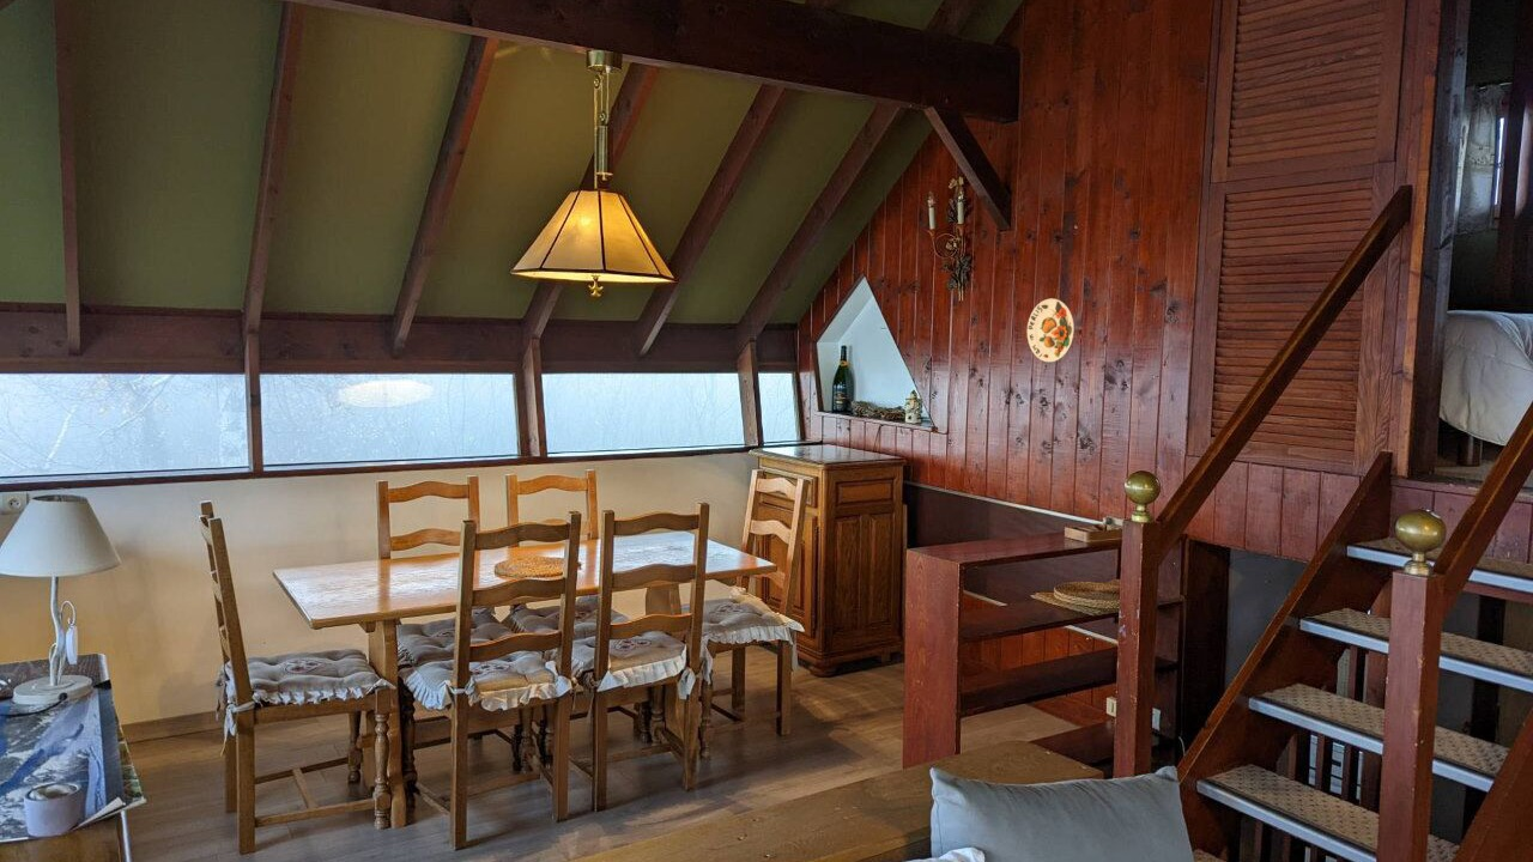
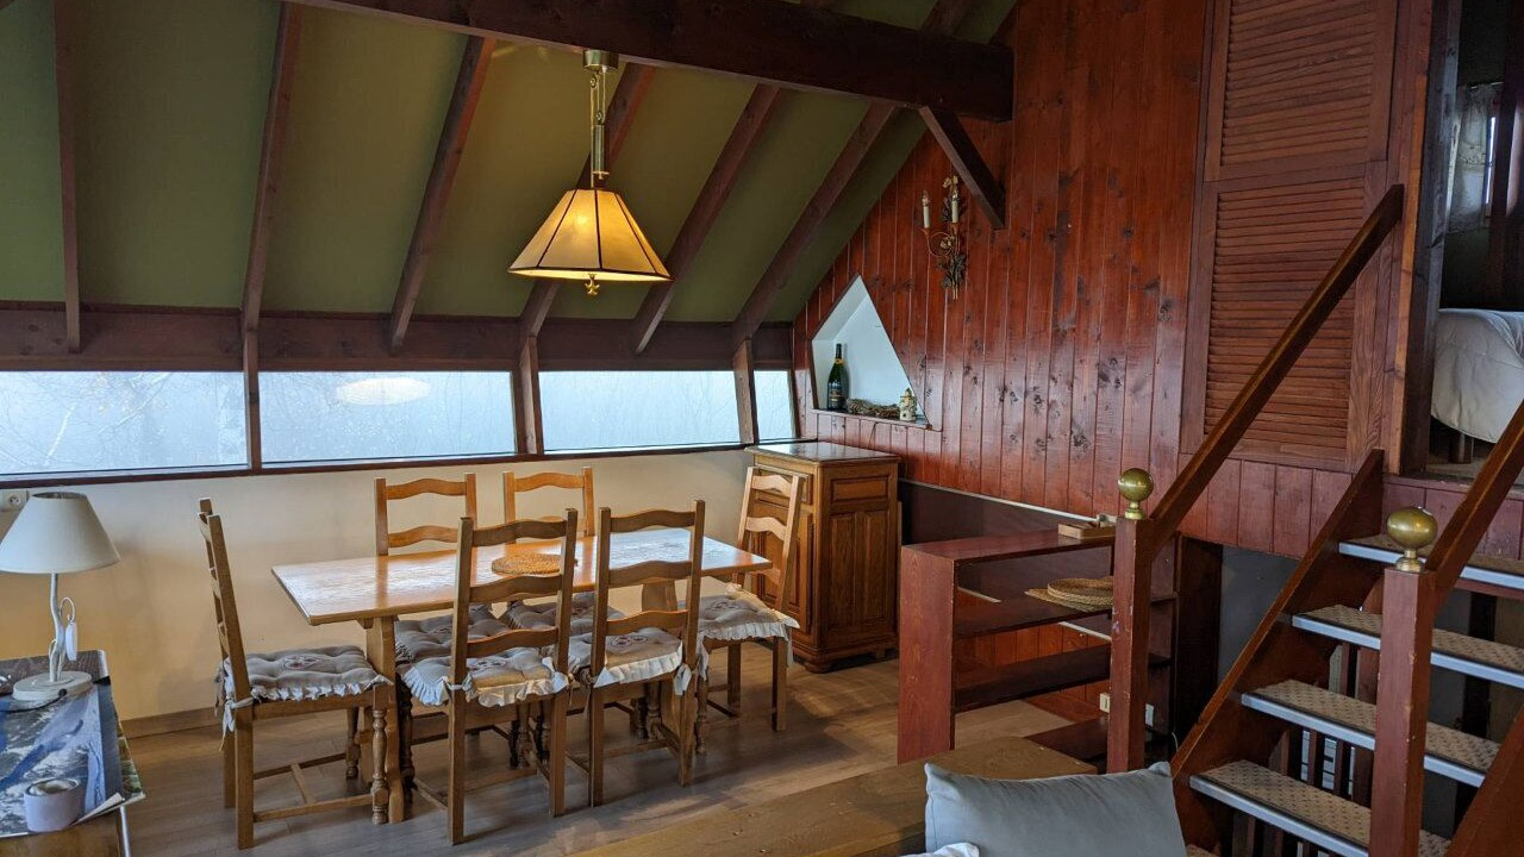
- decorative plate [1026,298,1075,363]
